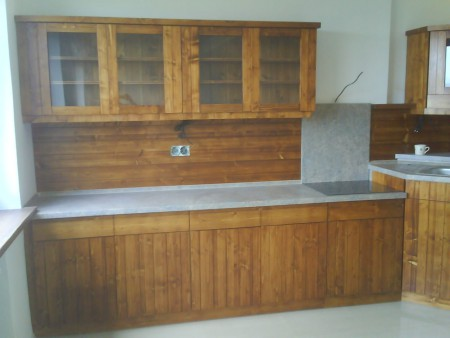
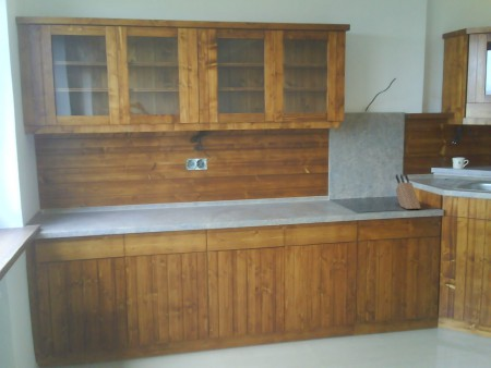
+ knife block [395,173,421,210]
